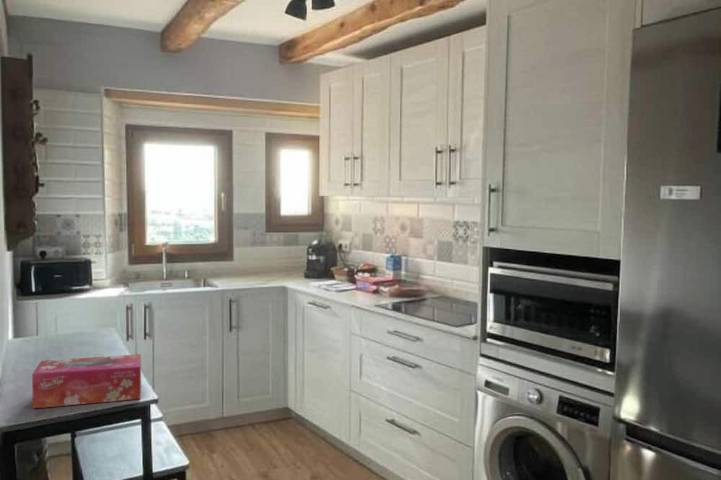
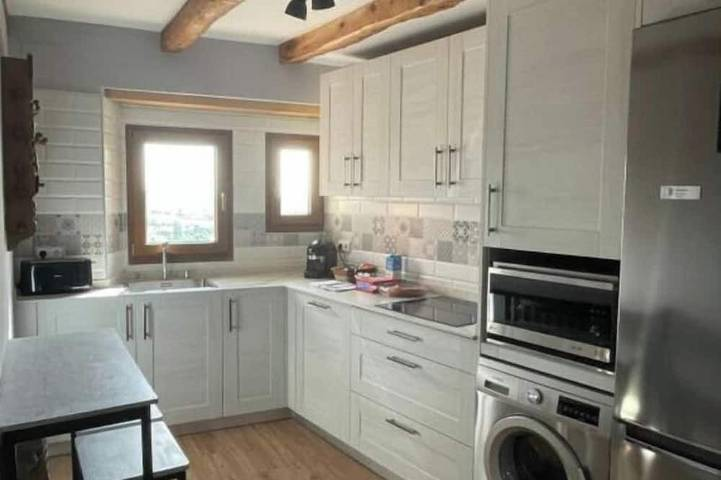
- tissue box [31,353,142,409]
